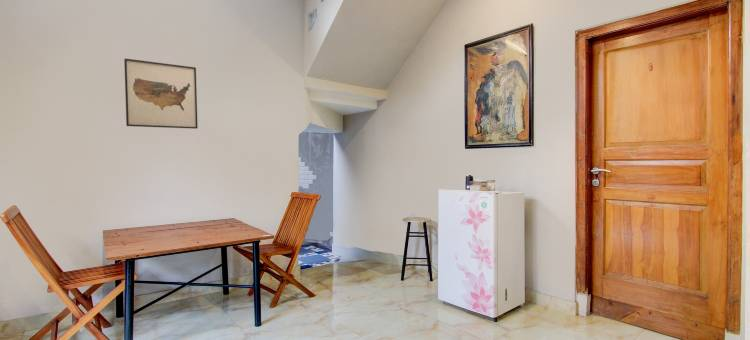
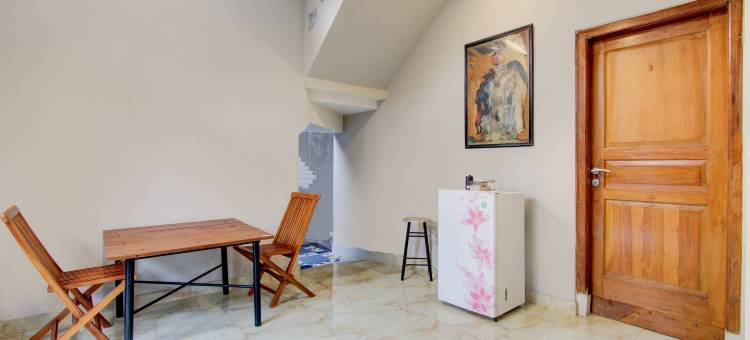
- wall art [123,58,199,130]
